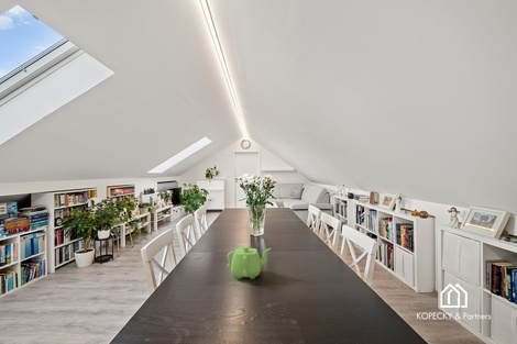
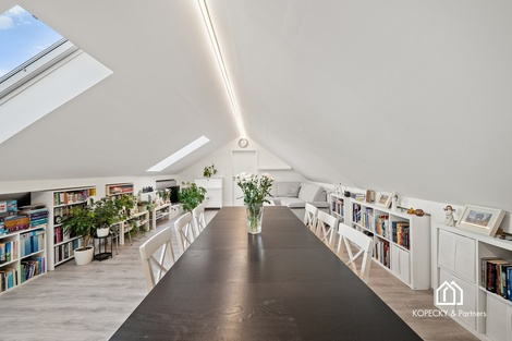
- teapot [226,245,272,280]
